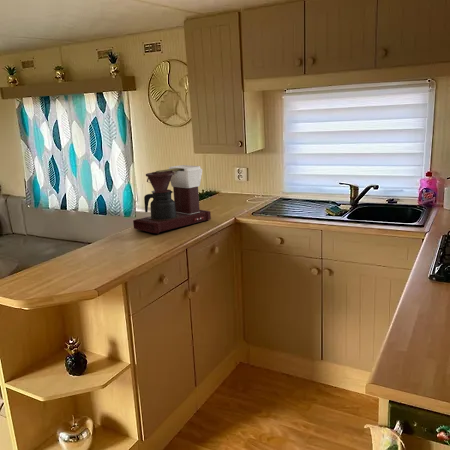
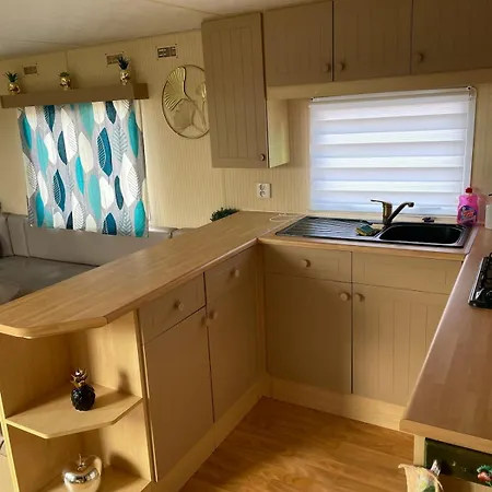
- coffee maker [132,164,212,235]
